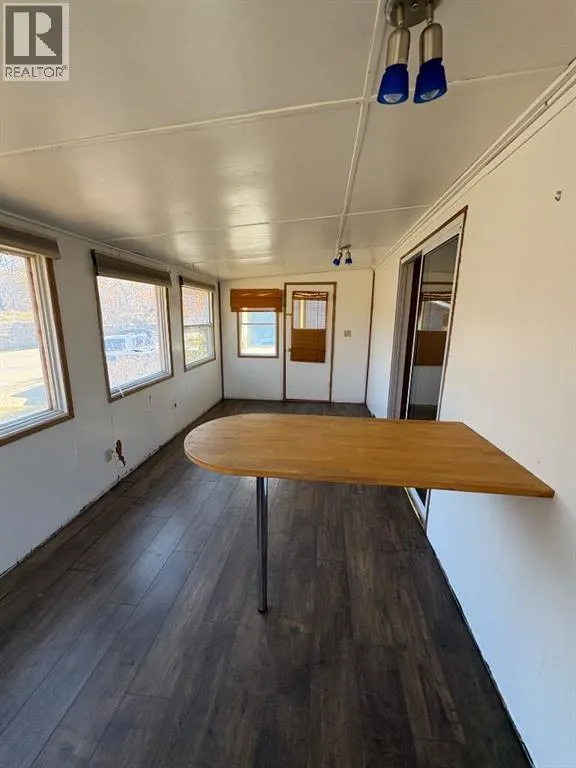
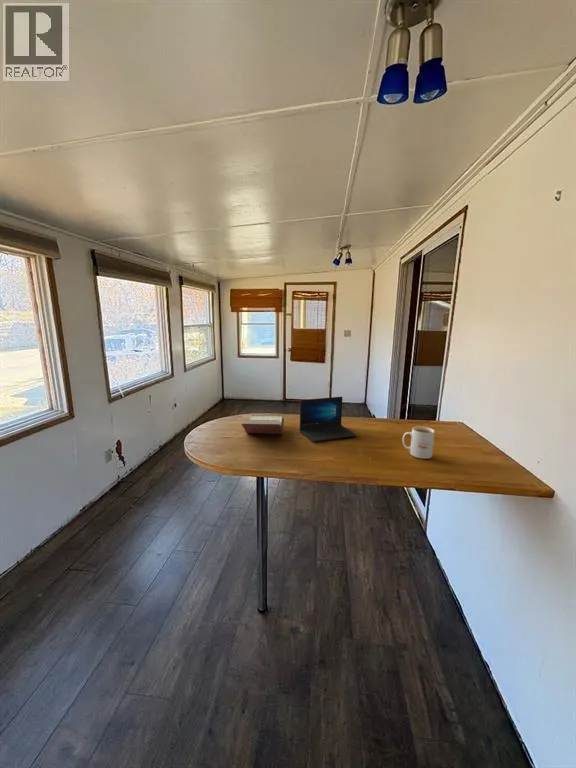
+ mug [402,425,436,460]
+ laptop [298,396,358,443]
+ book [241,414,285,435]
